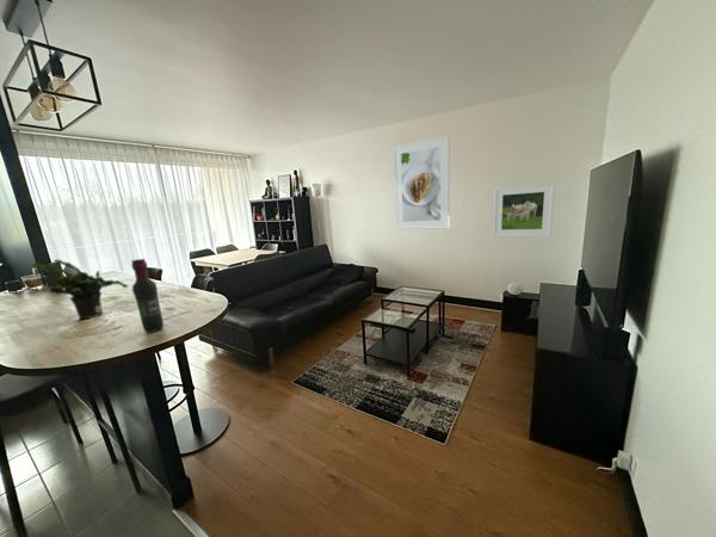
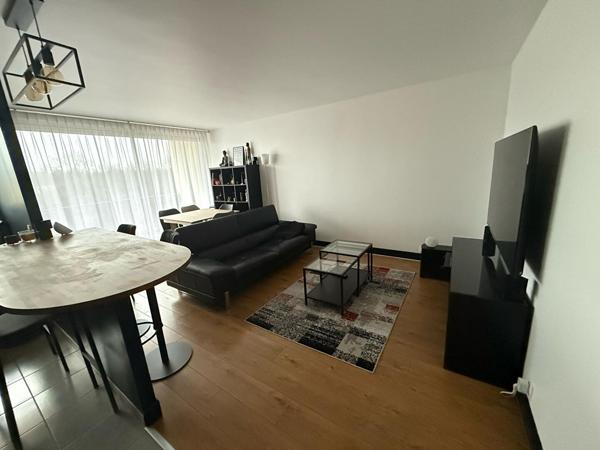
- wine bottle [130,258,165,334]
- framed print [492,181,556,239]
- potted plant [31,259,129,320]
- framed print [393,135,451,230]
